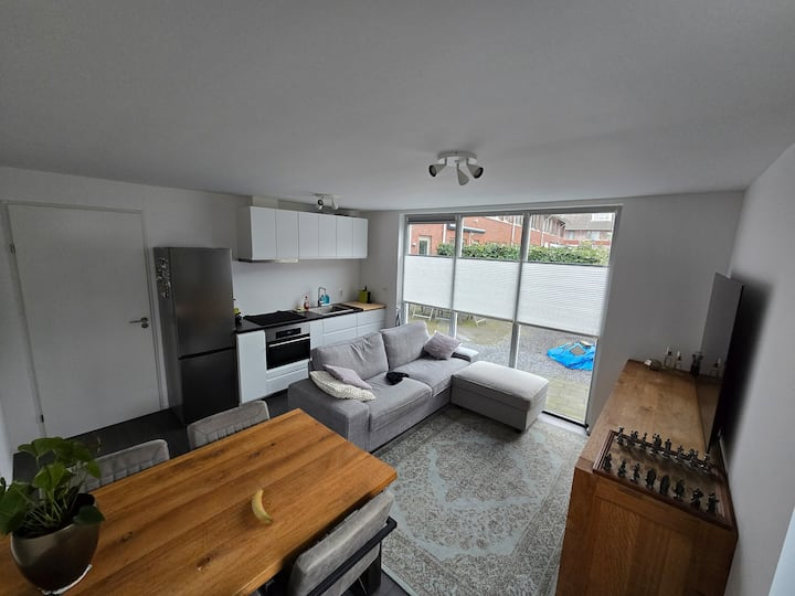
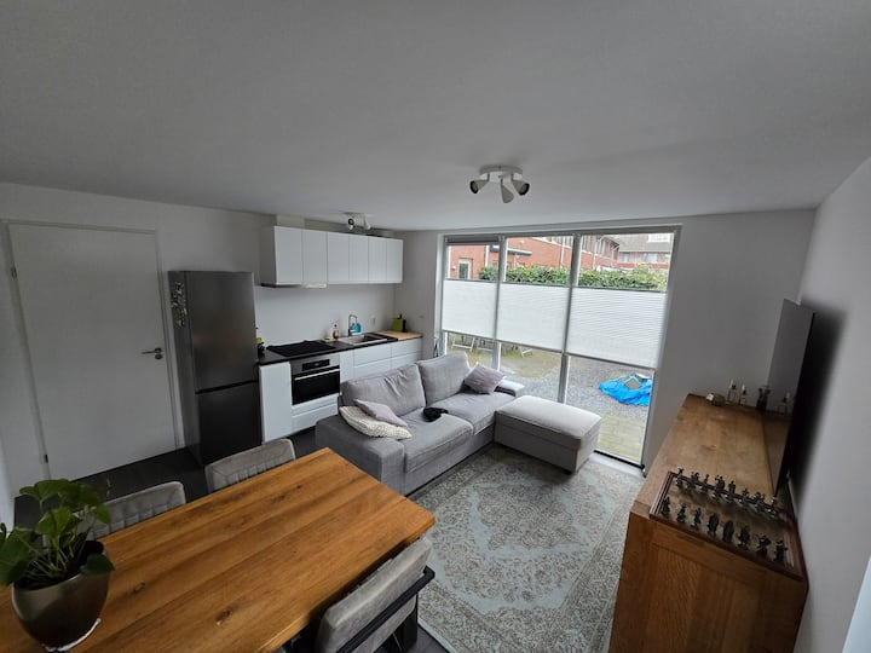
- banana [251,488,275,523]
